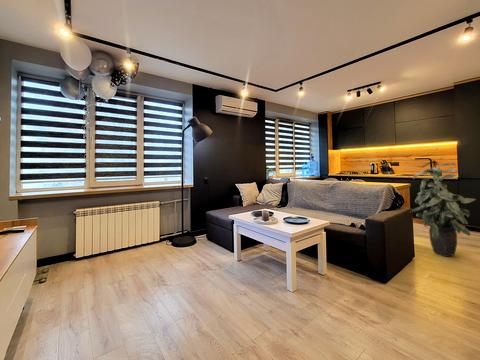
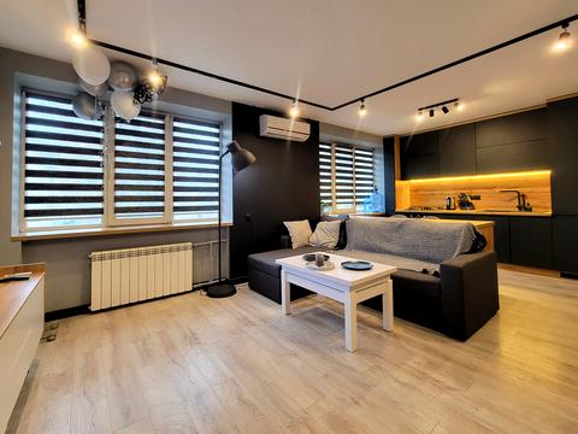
- indoor plant [411,162,477,258]
